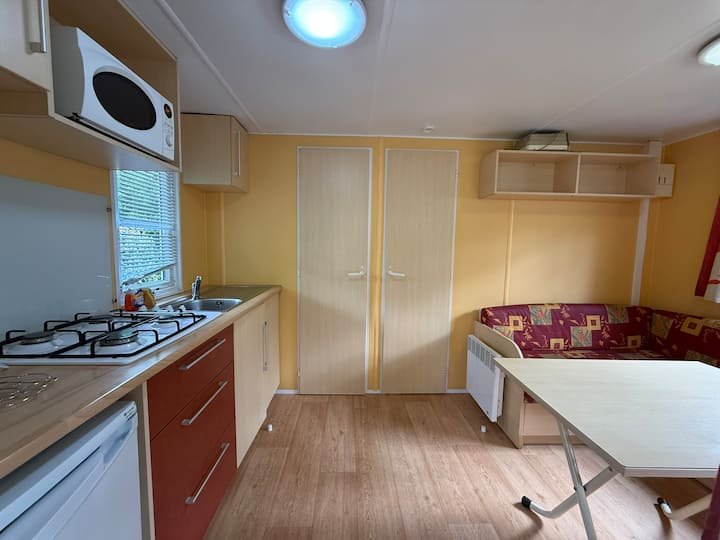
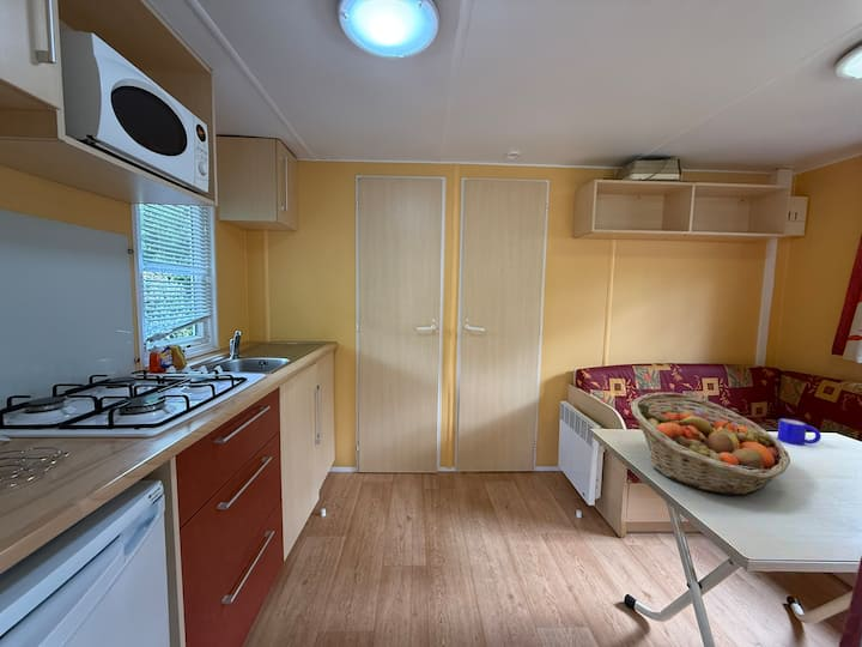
+ fruit basket [630,392,791,496]
+ mug [776,417,822,446]
